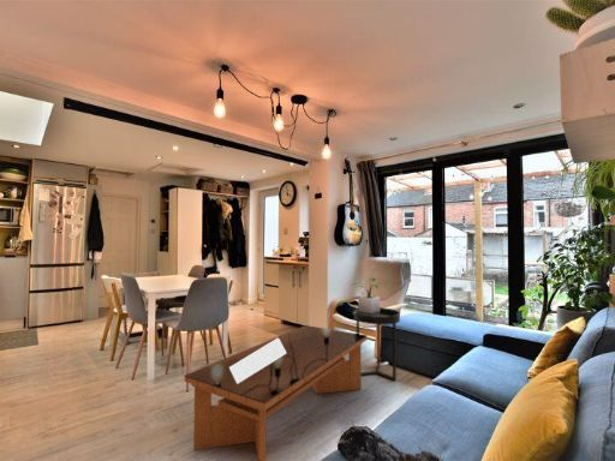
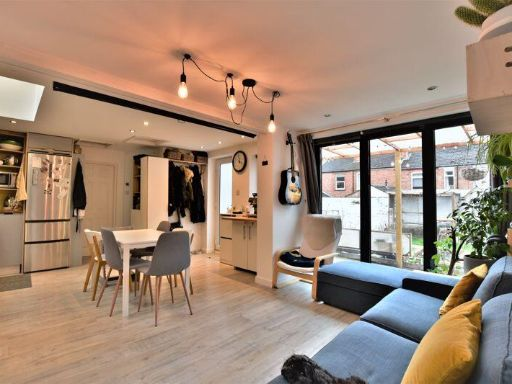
- coffee table [184,324,368,461]
- potted plant [350,276,386,313]
- side table [353,306,401,382]
